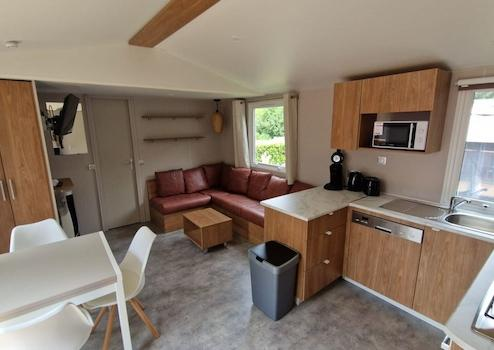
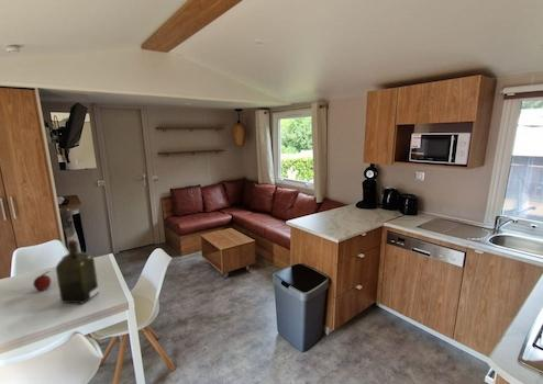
+ liquor [55,237,100,305]
+ fruit [32,271,52,292]
